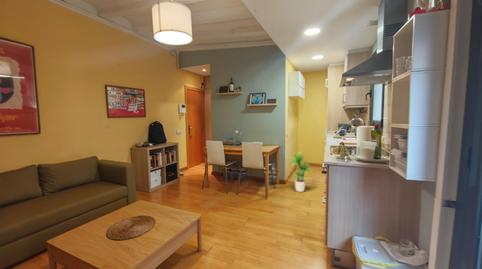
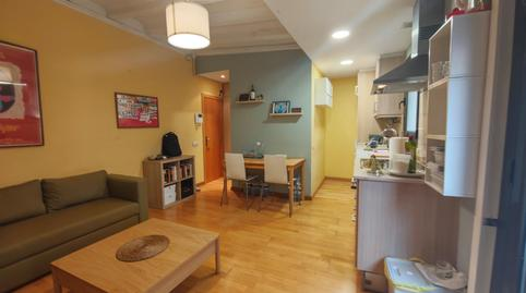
- potted plant [287,151,313,193]
